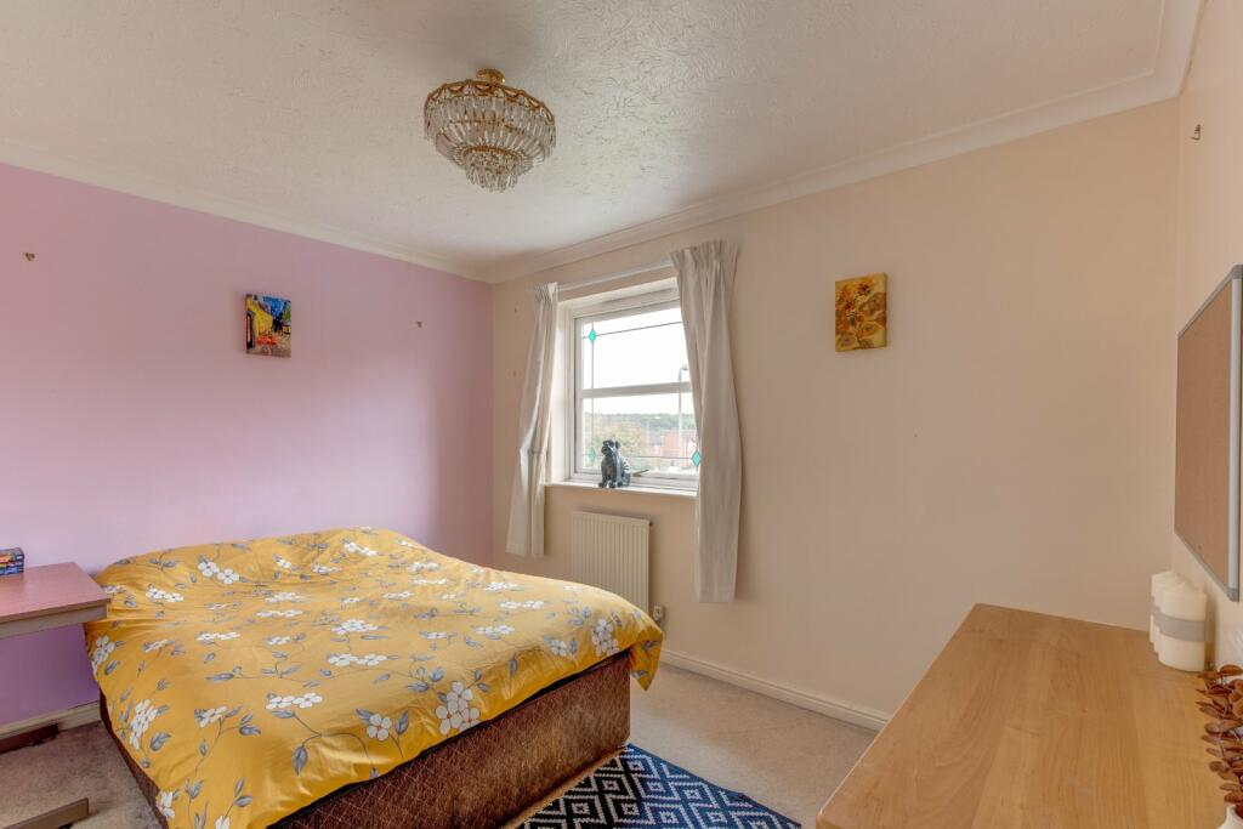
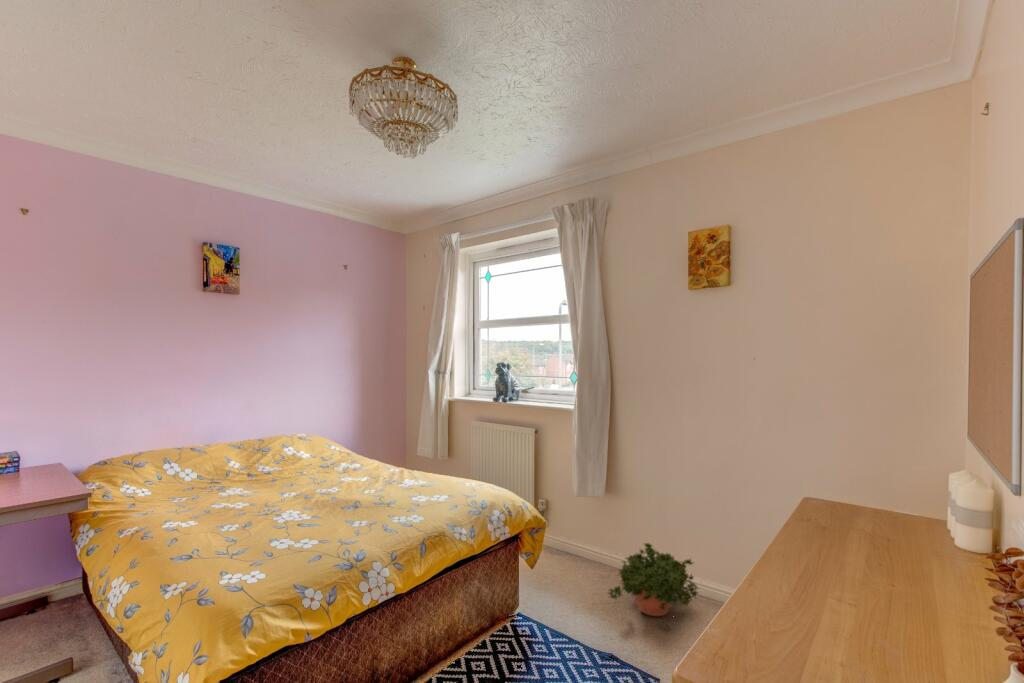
+ potted plant [606,542,701,630]
